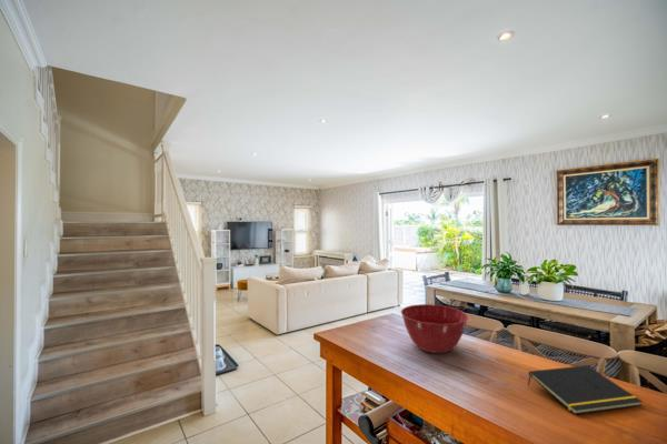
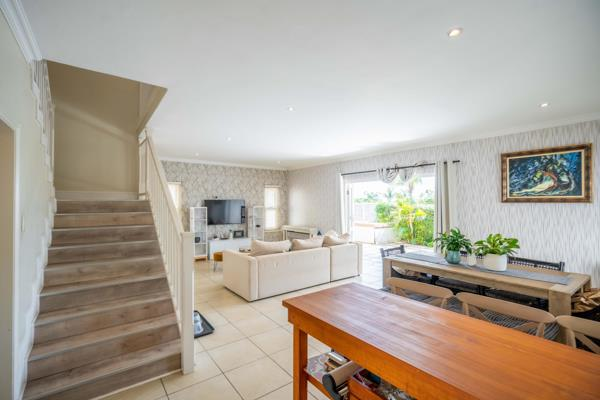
- notepad [527,364,644,415]
- mixing bowl [400,303,469,354]
